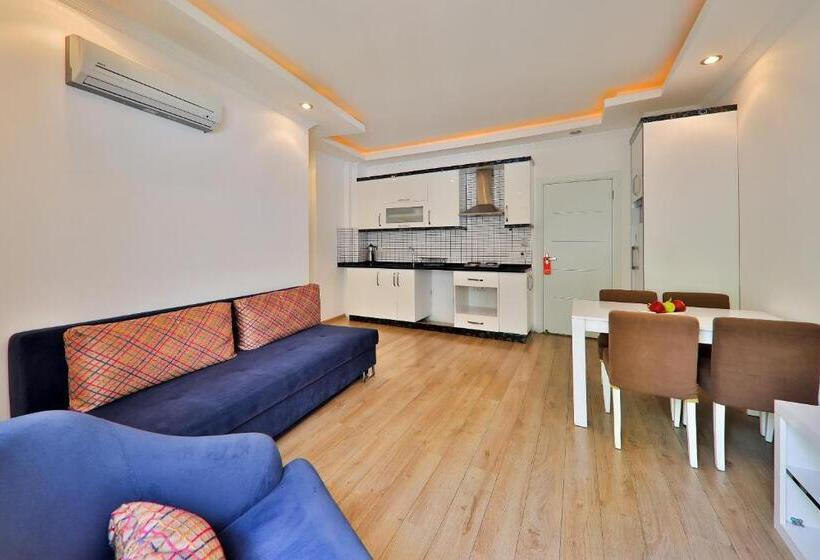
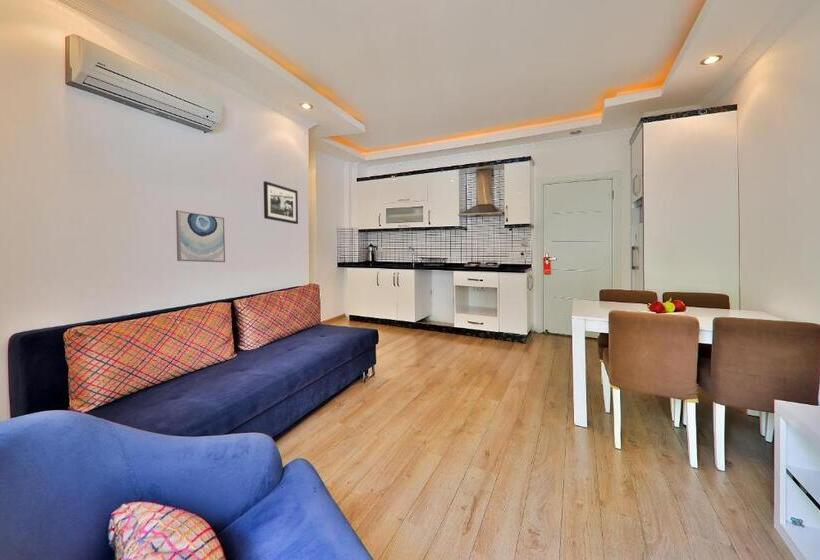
+ wall art [175,209,226,263]
+ picture frame [263,180,299,225]
